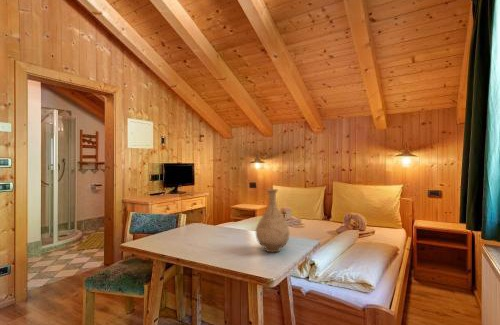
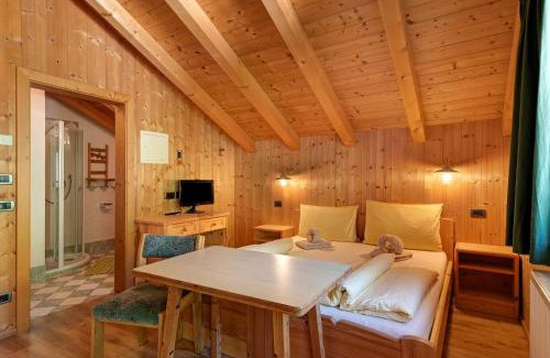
- vase [255,188,290,254]
